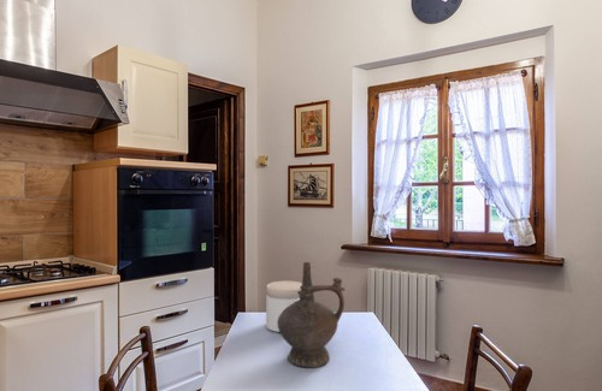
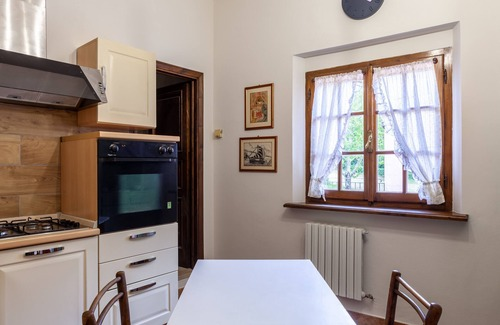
- jar [265,279,302,333]
- ceremonial vessel [277,261,347,369]
